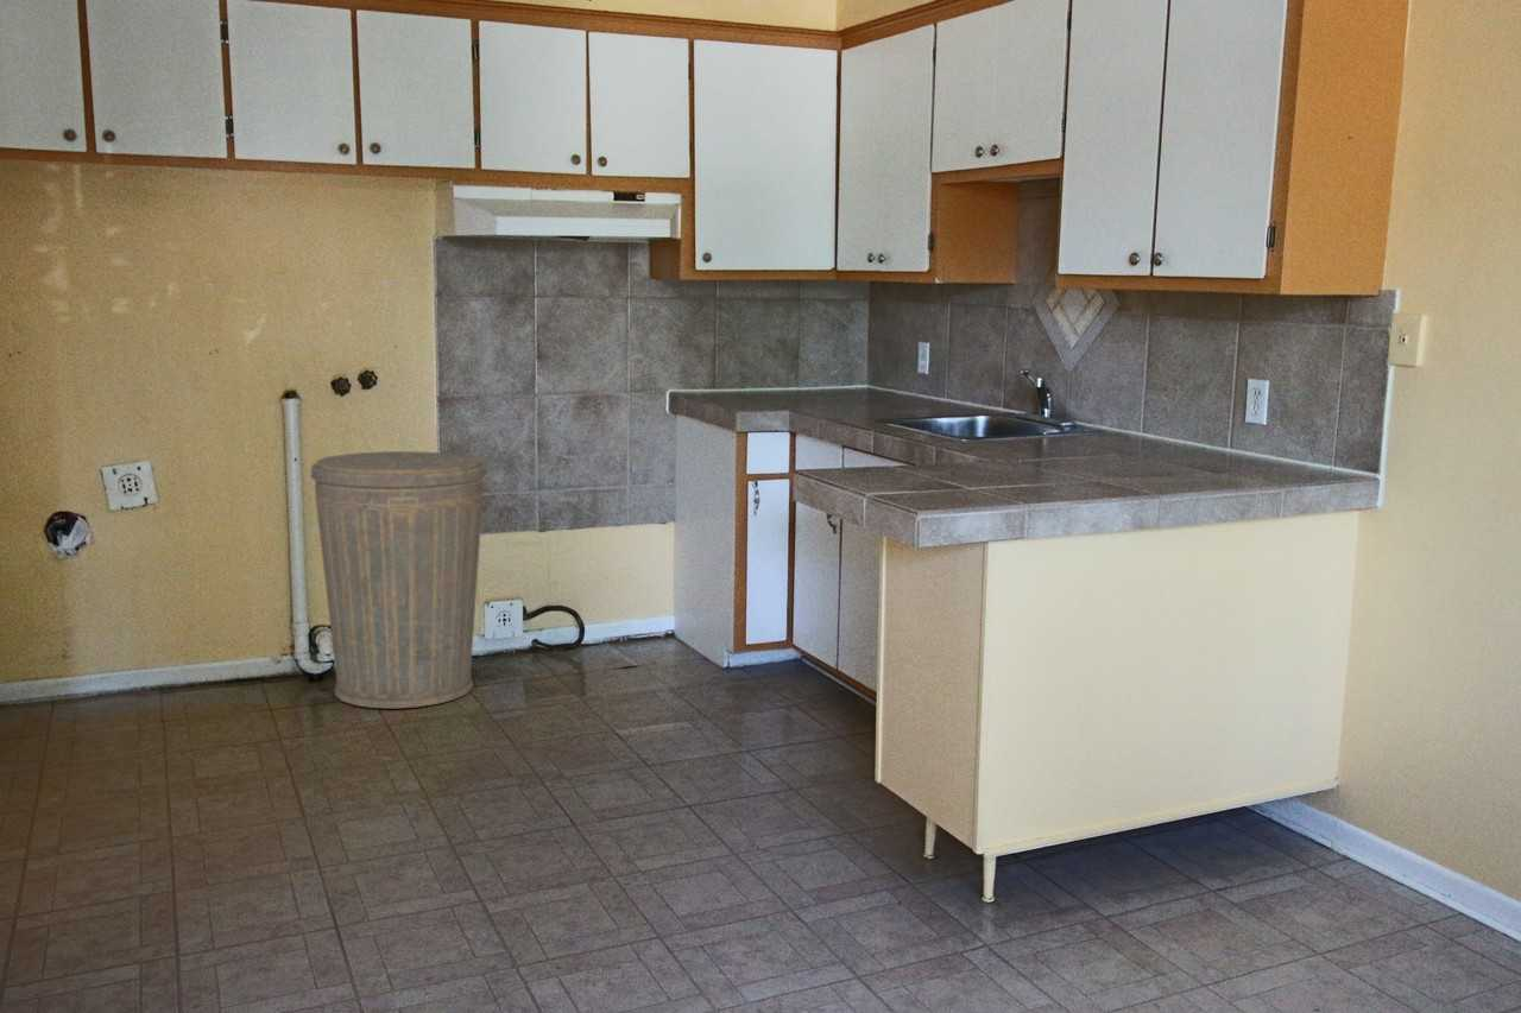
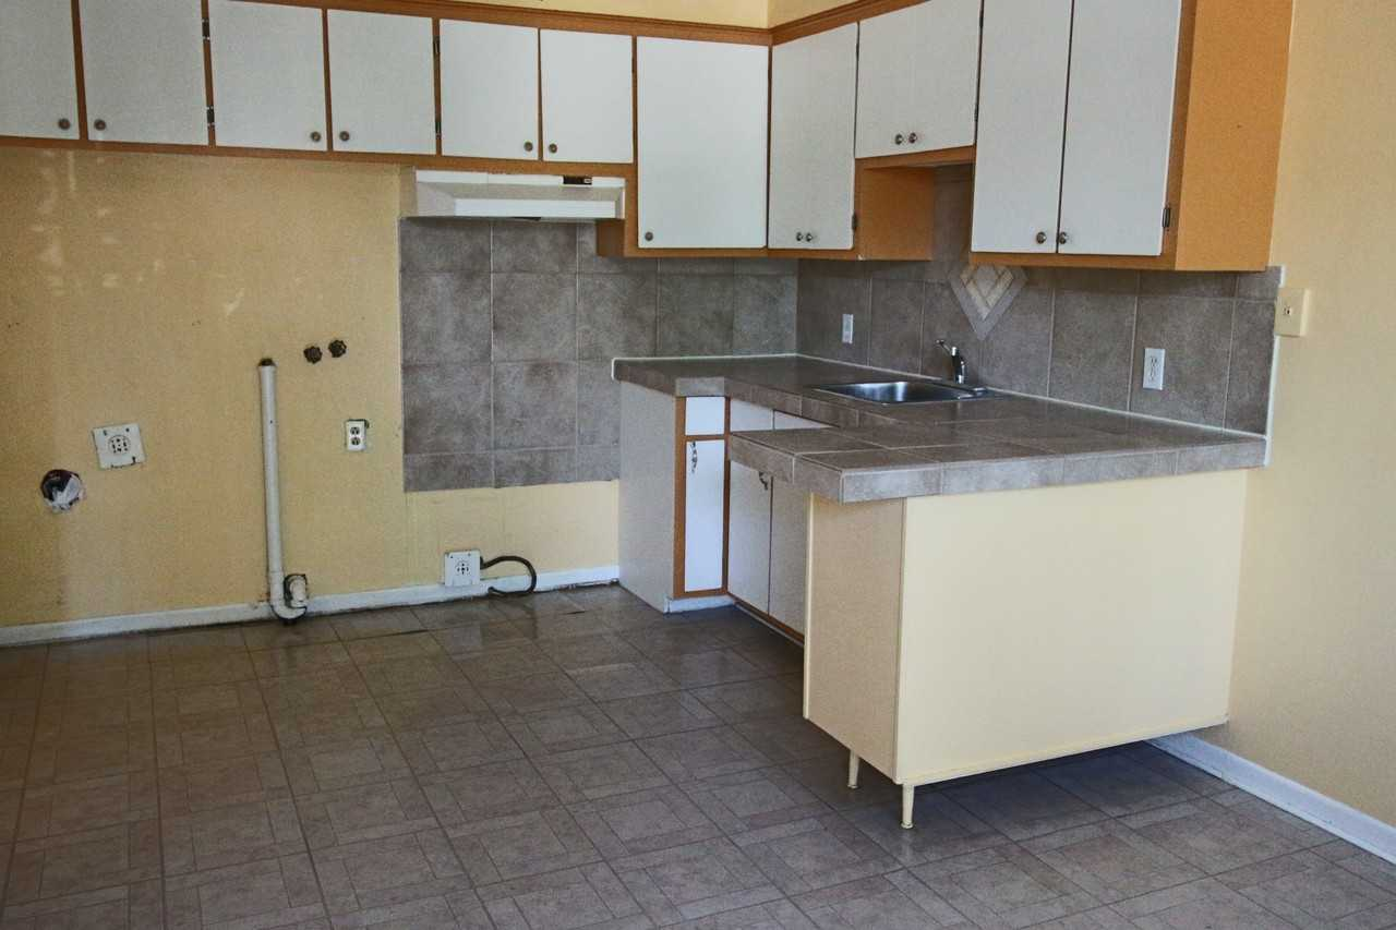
- trash can [310,450,487,709]
